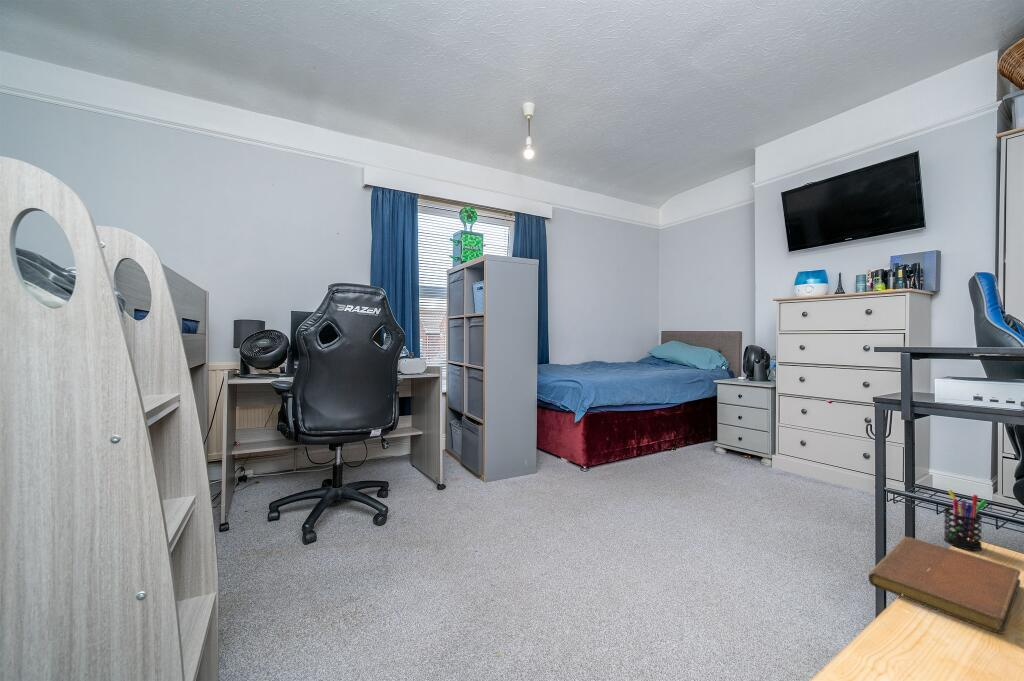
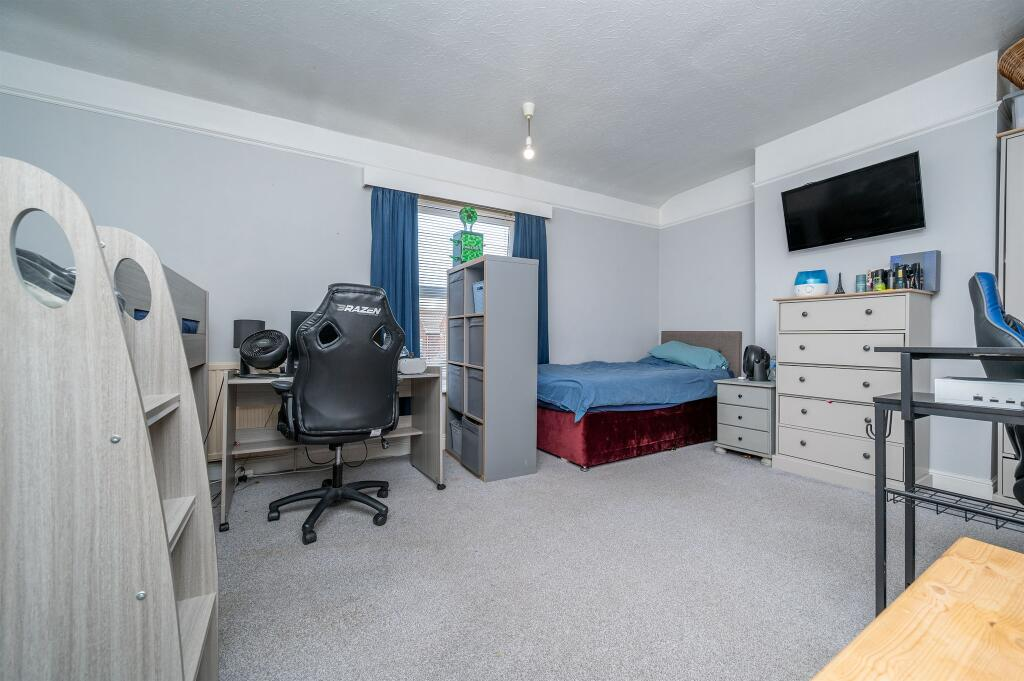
- notebook [867,536,1022,635]
- pen holder [943,489,988,552]
